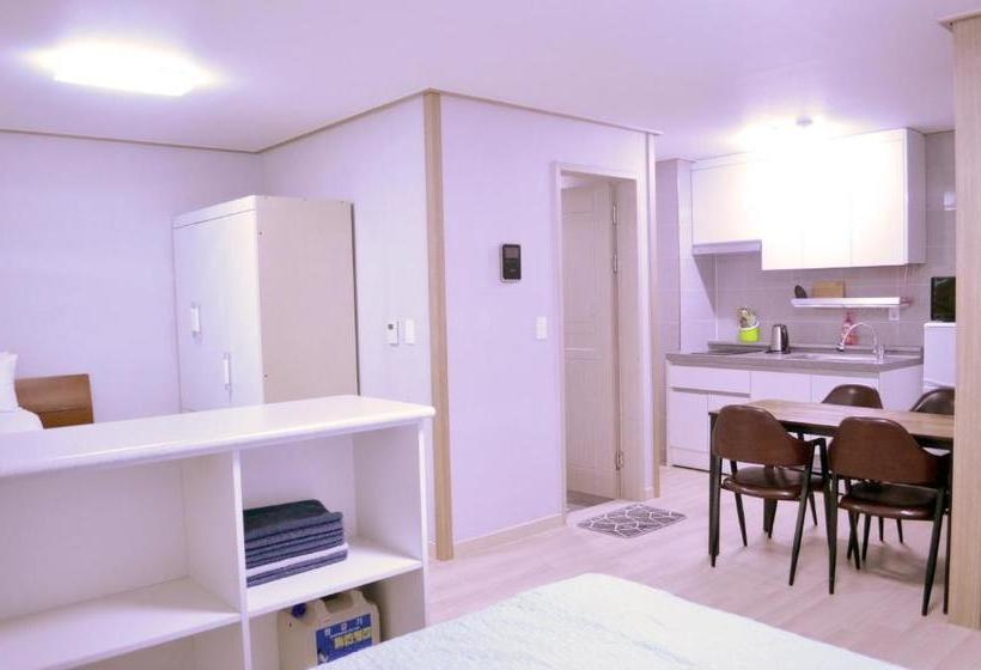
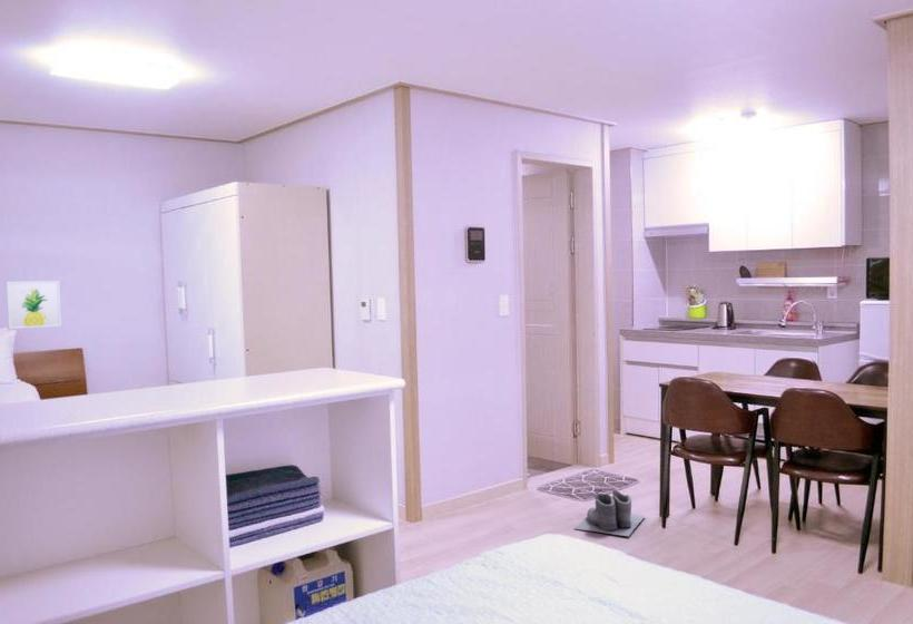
+ wall art [6,280,62,330]
+ boots [573,489,646,537]
